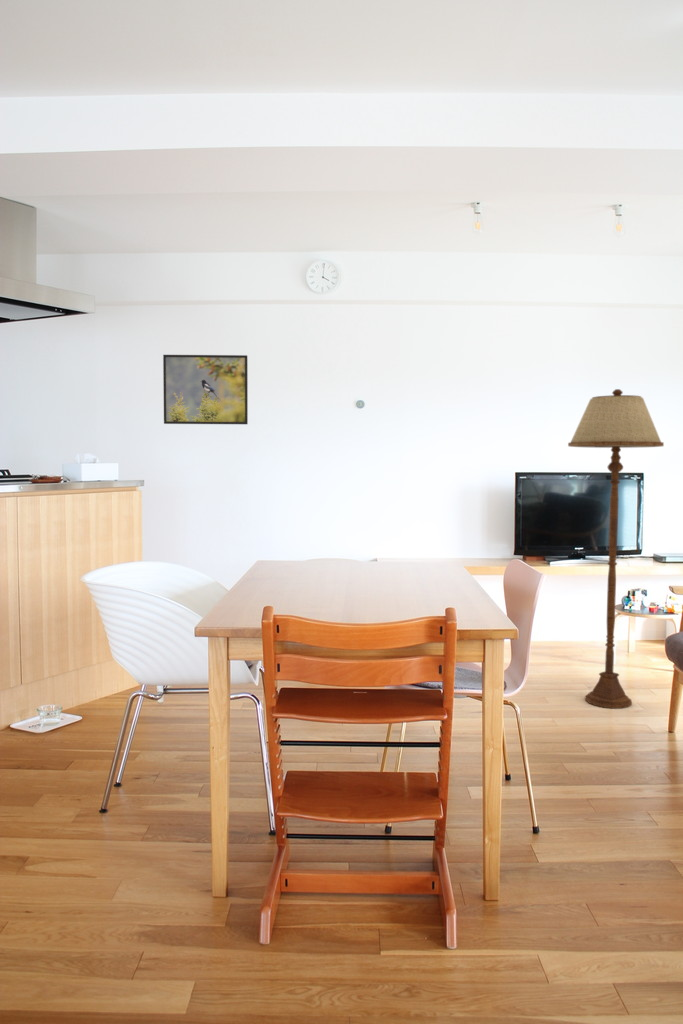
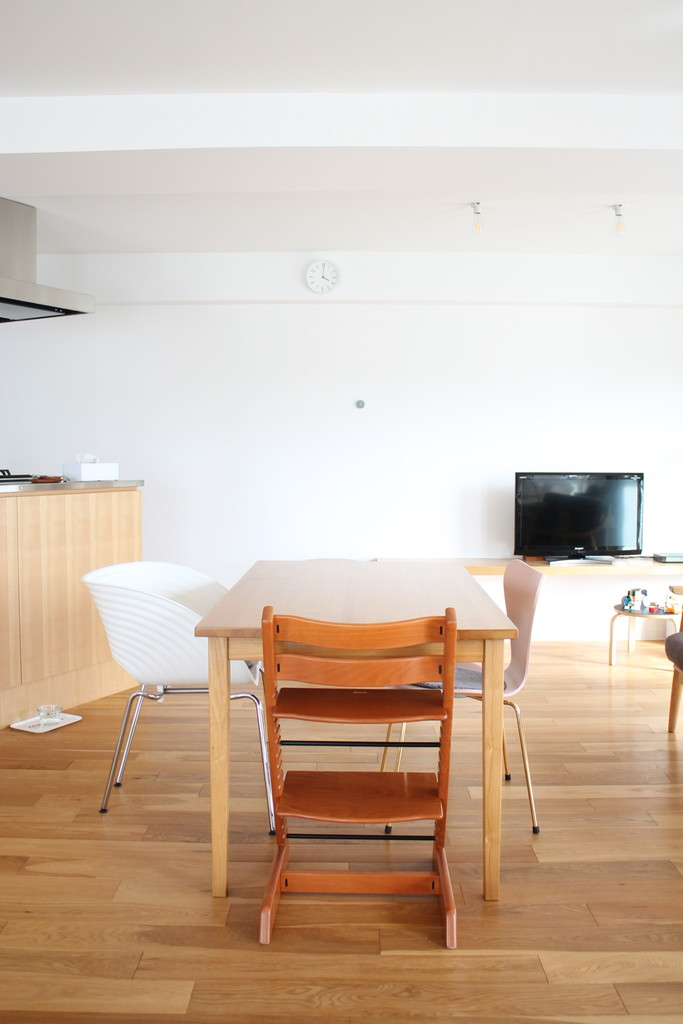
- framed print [162,354,249,425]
- floor lamp [567,388,665,709]
